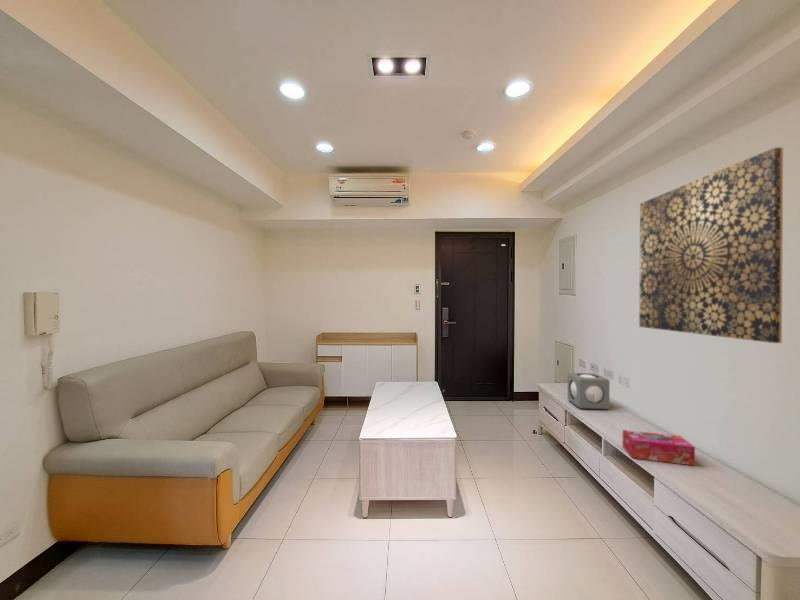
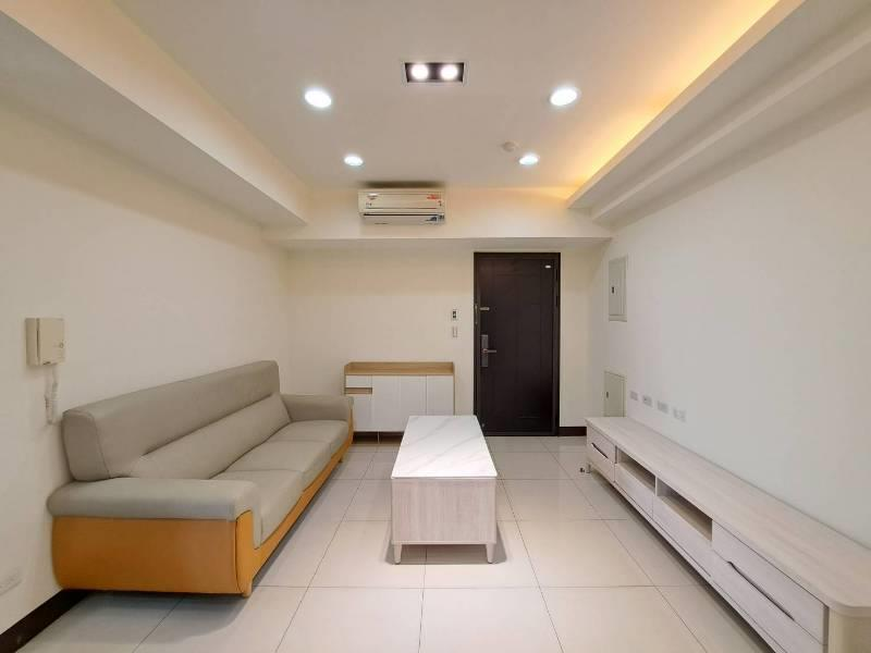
- wall art [638,146,784,344]
- tissue box [622,429,696,467]
- speaker [567,372,610,410]
